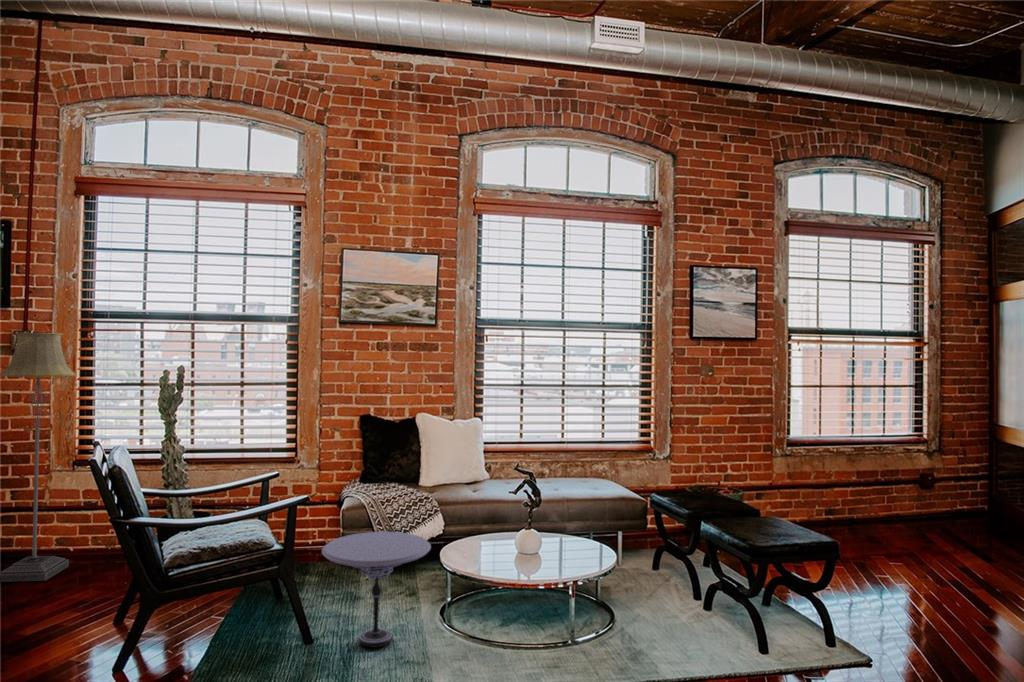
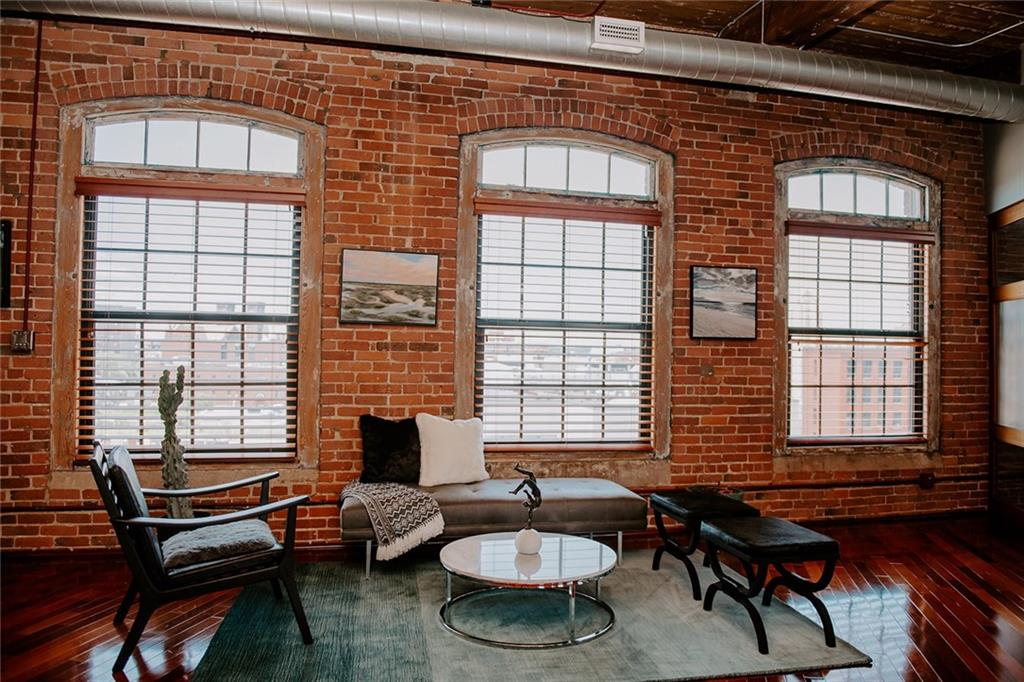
- side table [321,531,432,649]
- floor lamp [0,331,76,583]
